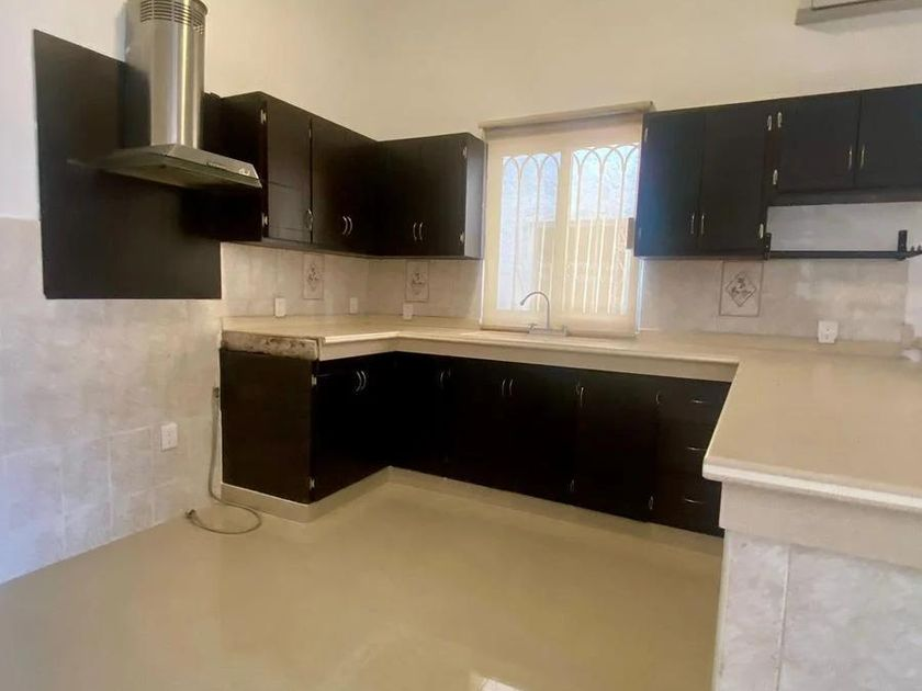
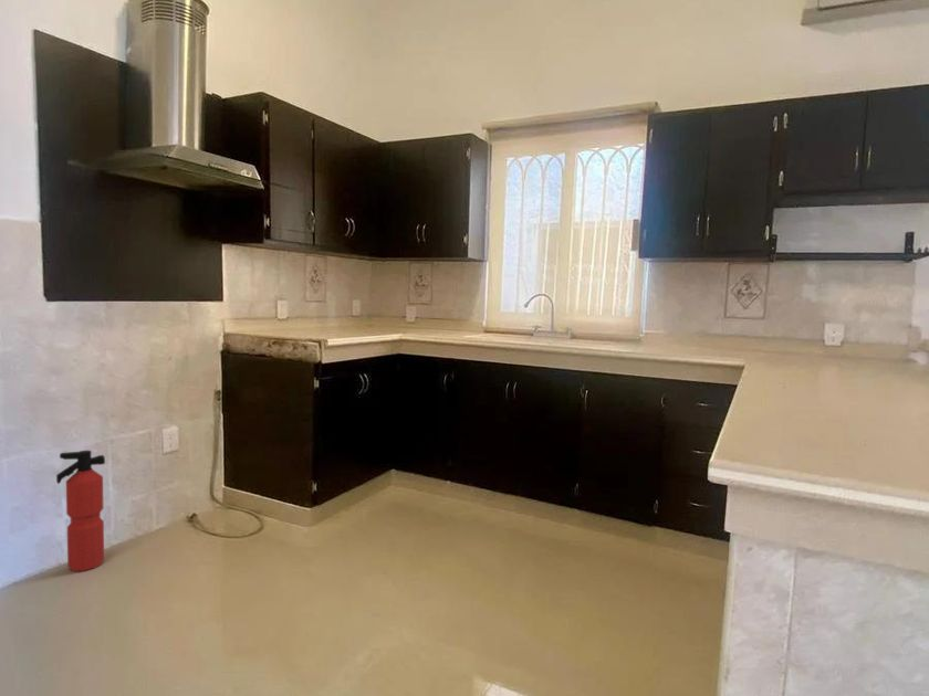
+ fire extinguisher [55,450,106,572]
